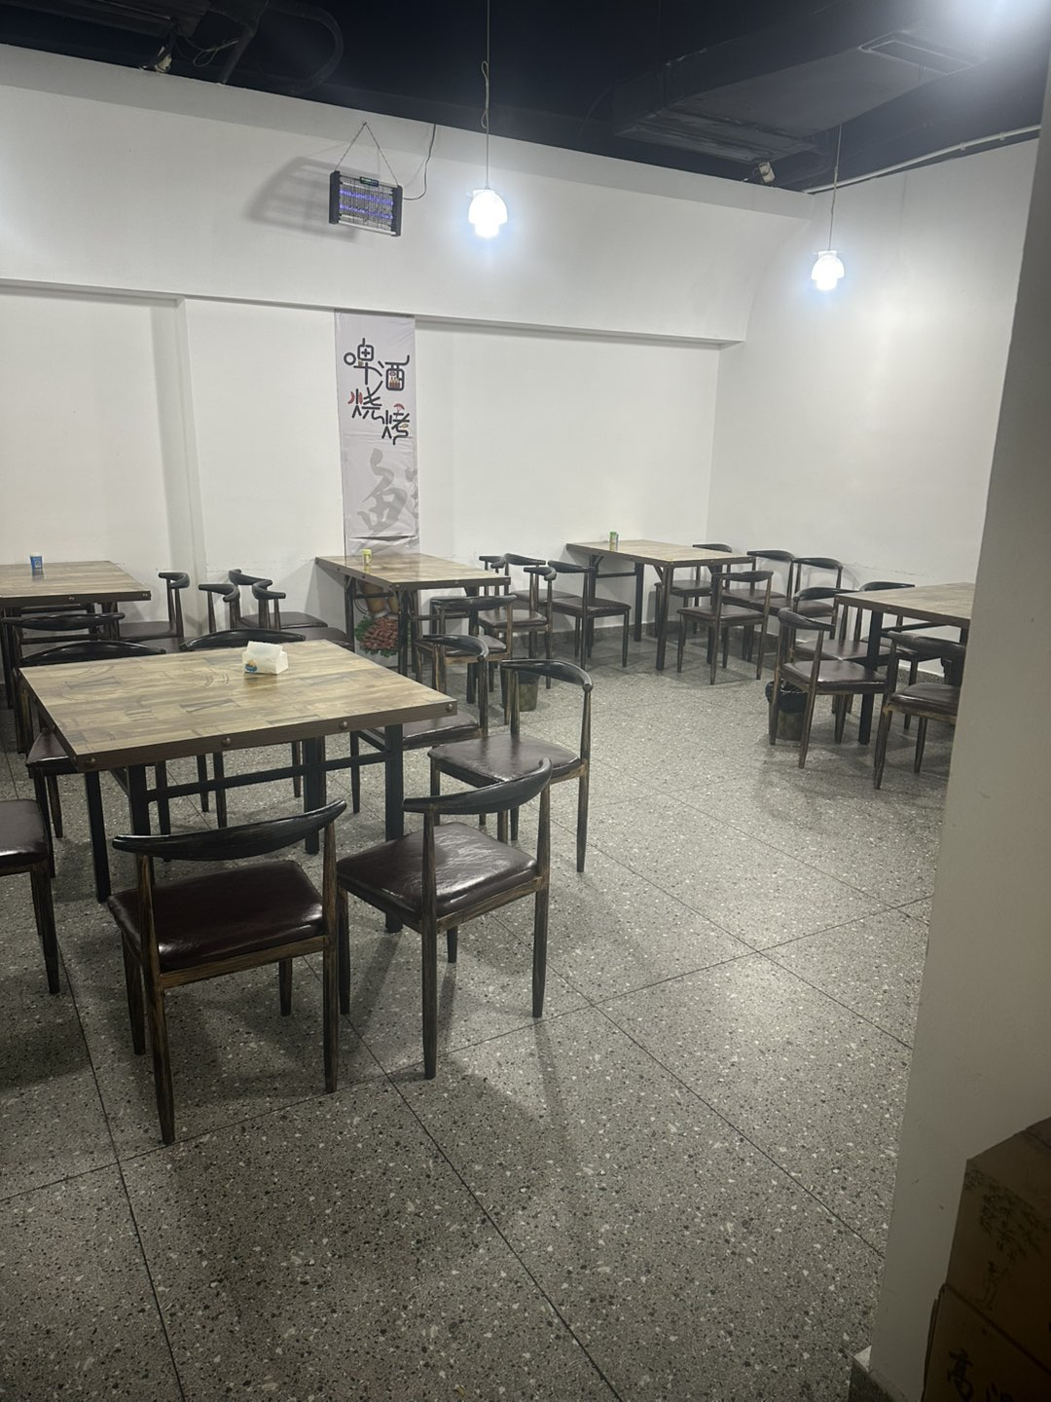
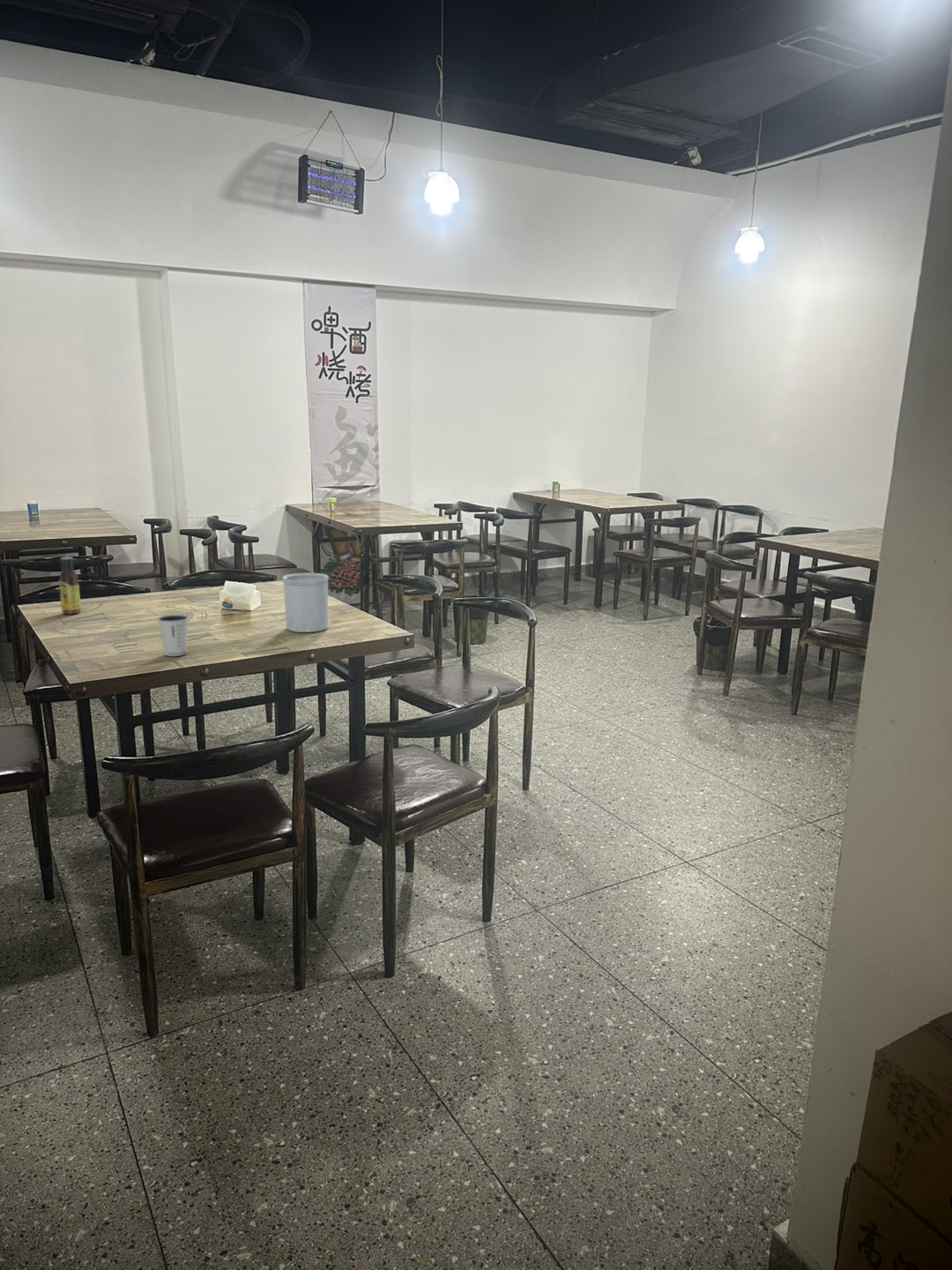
+ dixie cup [157,614,190,657]
+ sauce bottle [58,556,82,616]
+ utensil holder [281,572,330,633]
